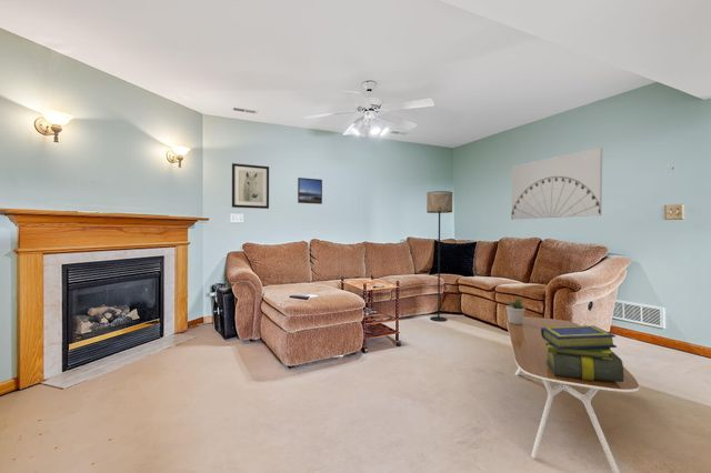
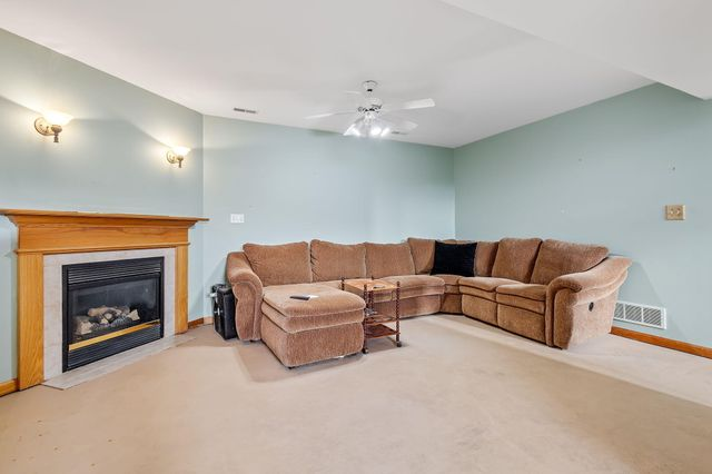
- floor lamp [425,190,453,322]
- wall art [510,147,603,221]
- stack of books [541,324,624,382]
- coffee table [505,315,640,473]
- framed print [297,177,323,205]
- wall art [231,162,270,210]
- potted plant [505,295,528,324]
